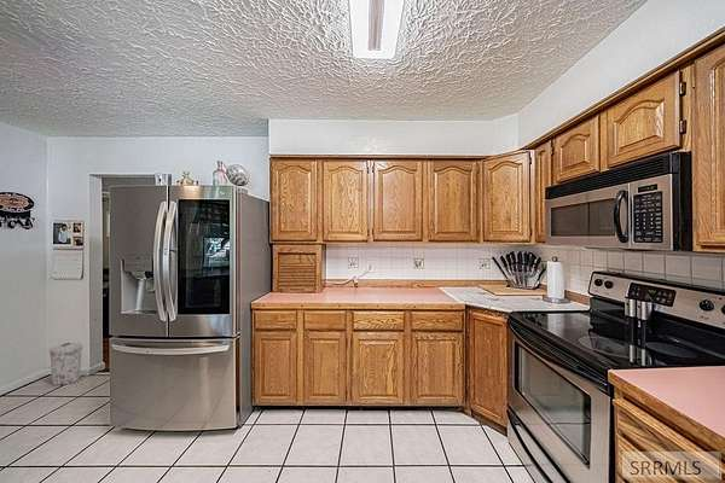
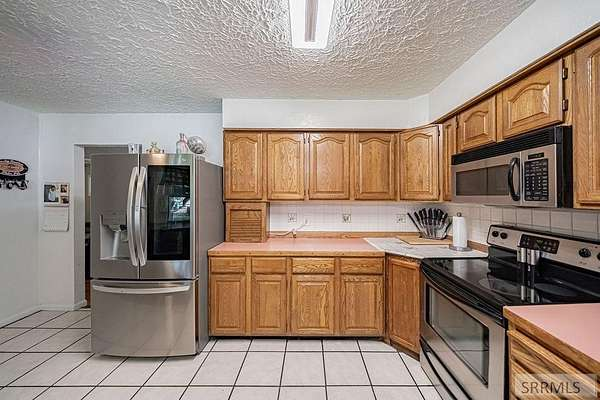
- trash can [48,342,83,386]
